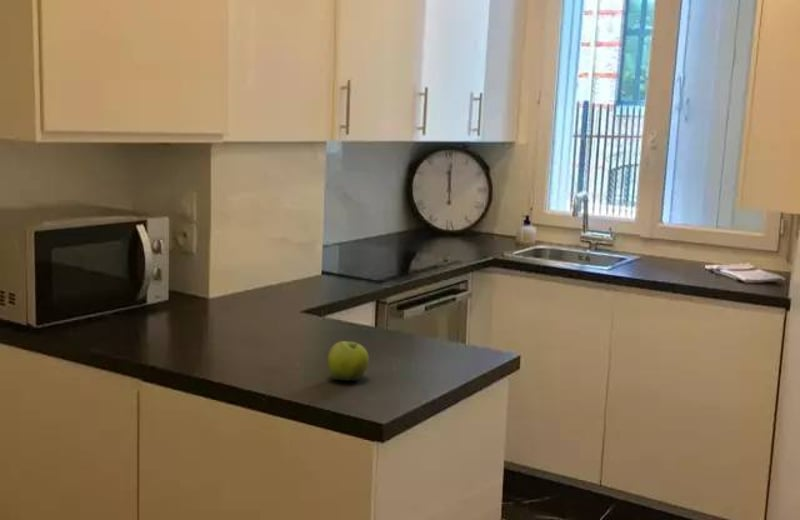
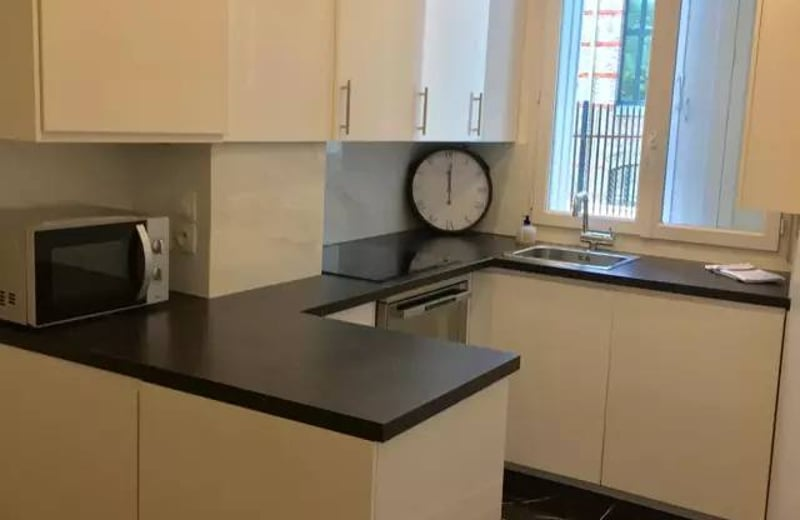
- fruit [327,340,370,382]
